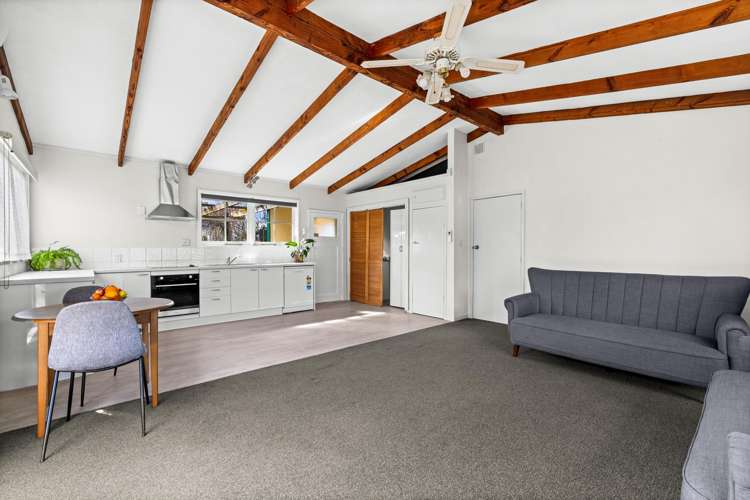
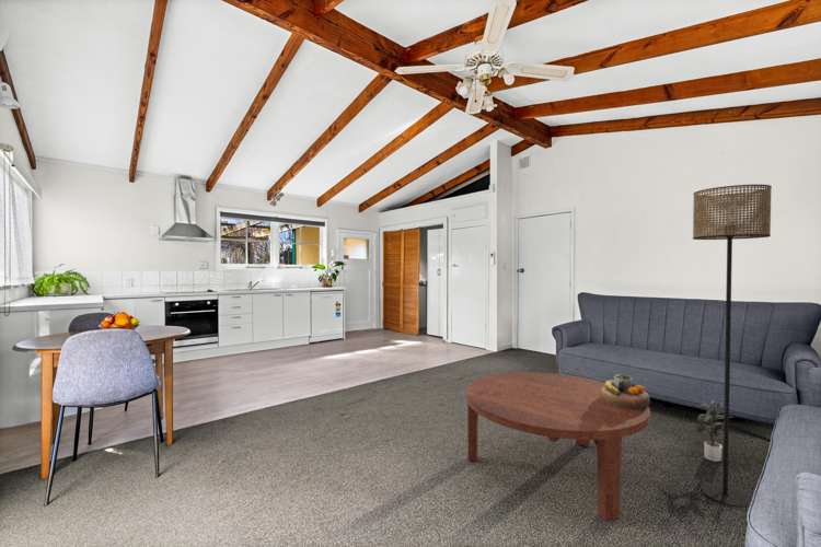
+ potted plant [685,399,738,463]
+ floor lamp [692,184,773,509]
+ coffee table [465,371,651,522]
+ decorative bowl [600,373,651,409]
